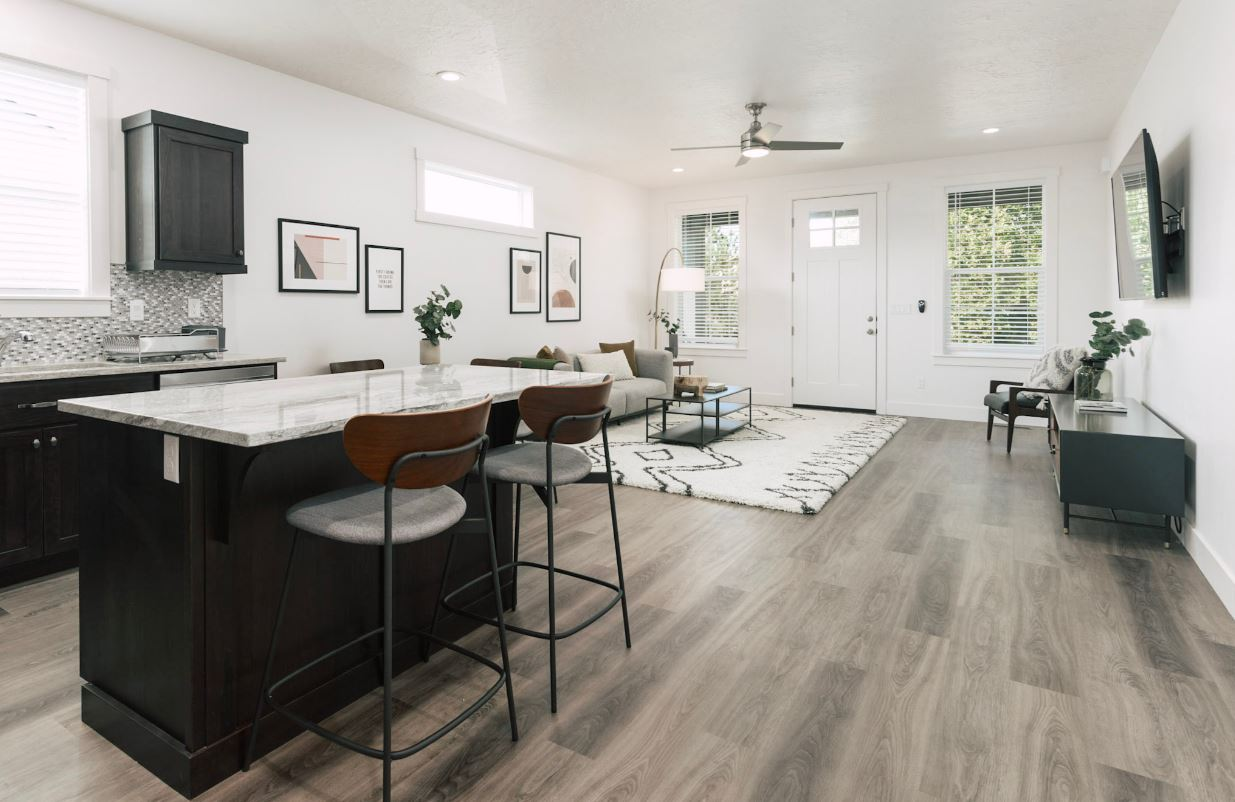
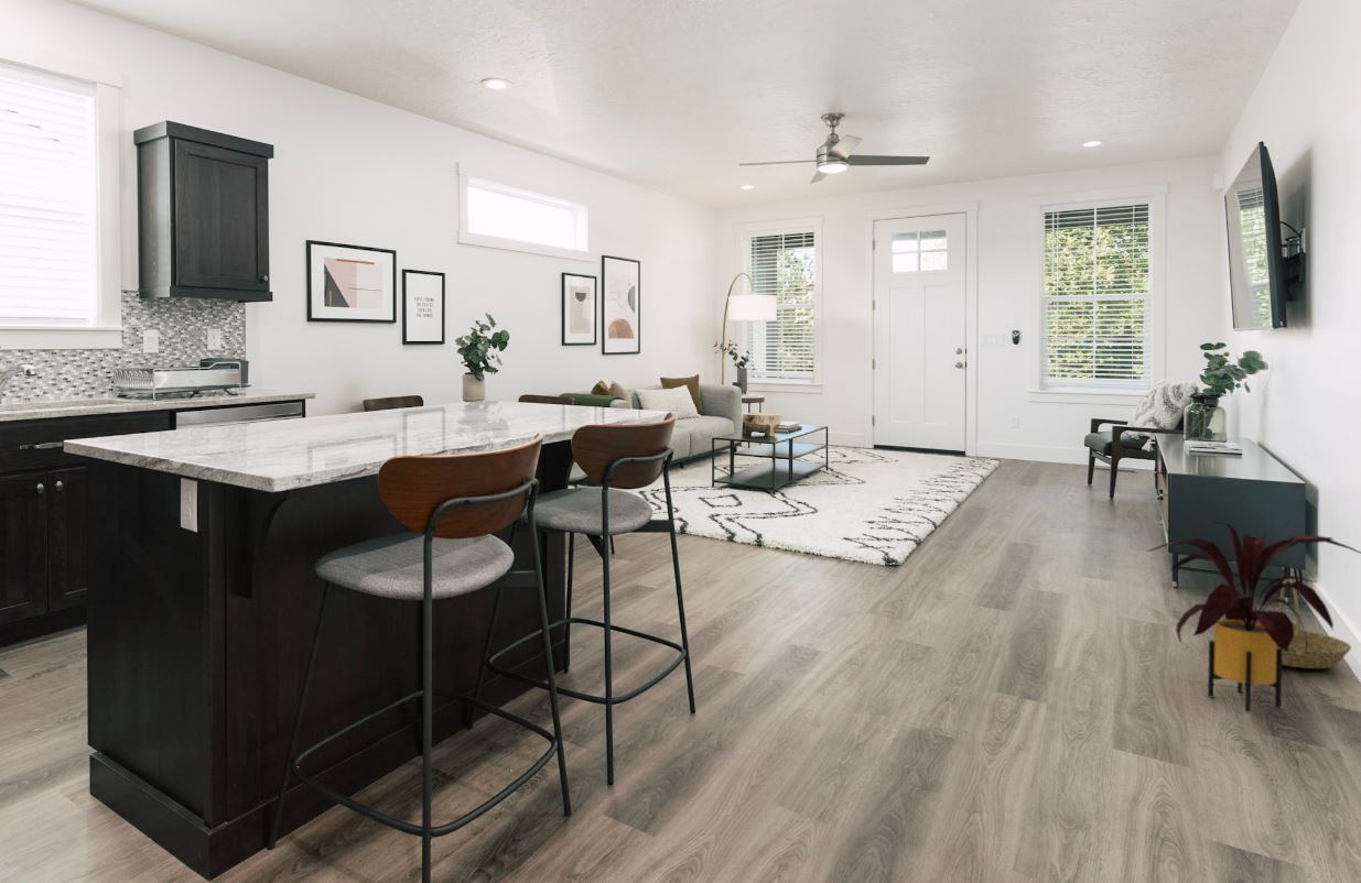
+ house plant [1146,521,1361,712]
+ basket [1276,579,1352,669]
